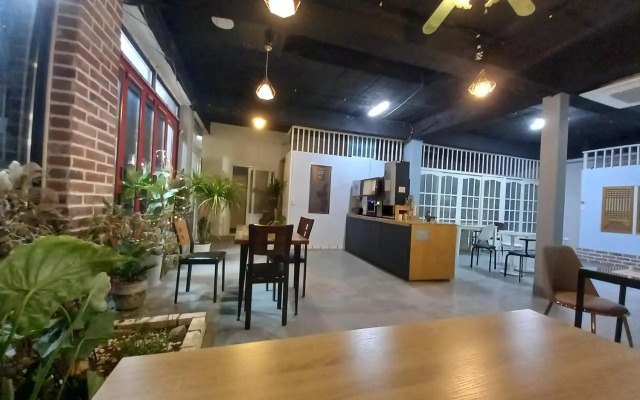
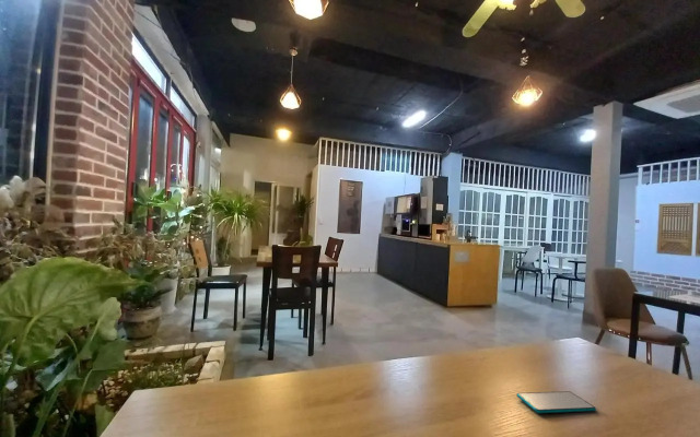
+ smartphone [515,390,597,414]
